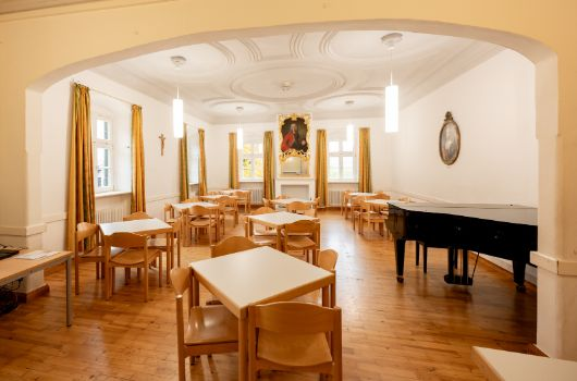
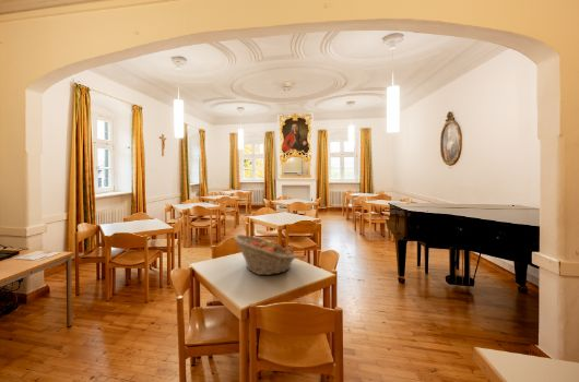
+ fruit basket [233,234,298,276]
